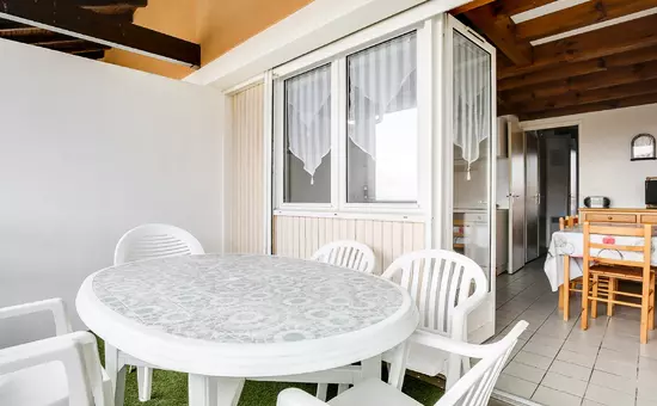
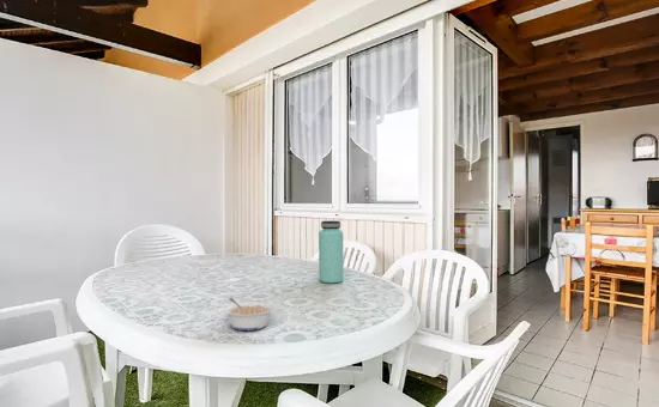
+ legume [223,297,276,332]
+ bottle [318,220,344,284]
